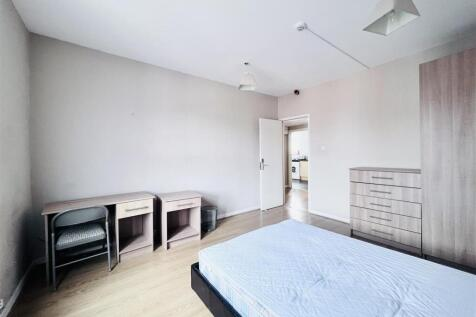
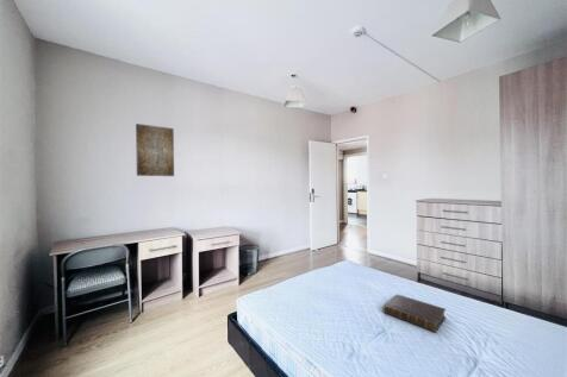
+ book [382,294,447,334]
+ wall art [135,122,175,177]
